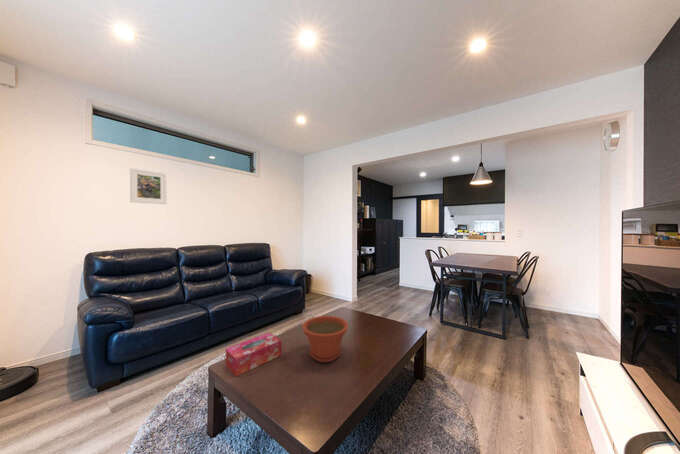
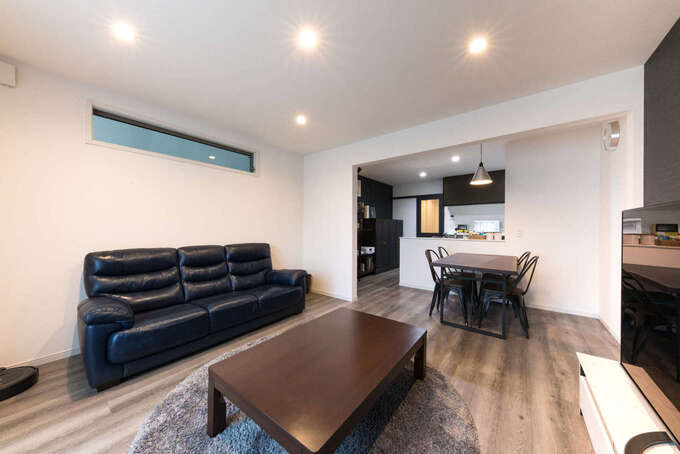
- tissue box [225,332,282,377]
- plant pot [302,315,349,363]
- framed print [129,167,168,205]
